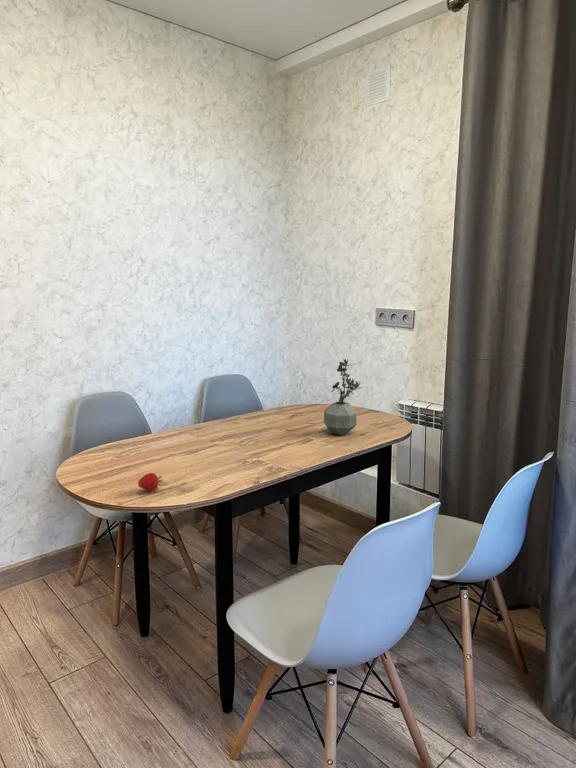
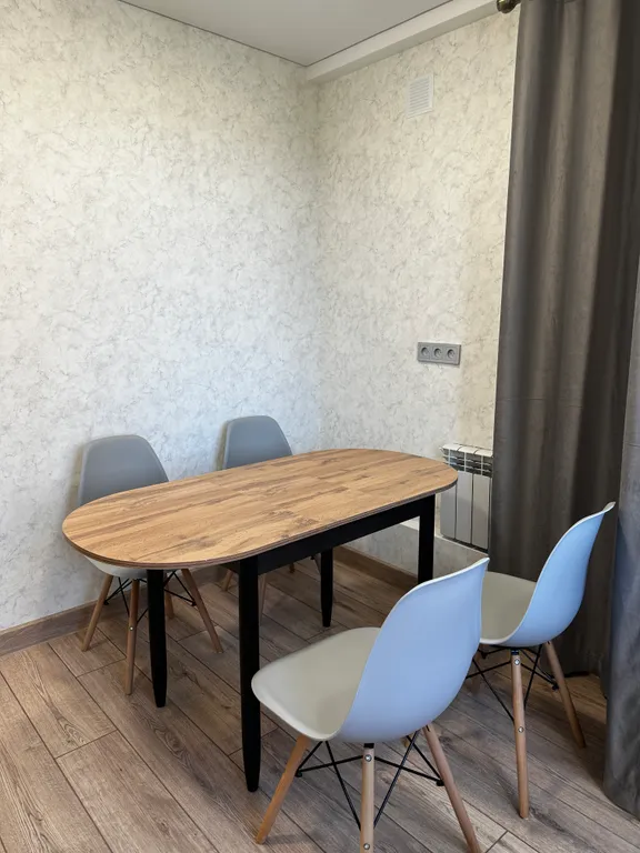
- fruit [137,472,164,492]
- potted plant [323,358,363,436]
